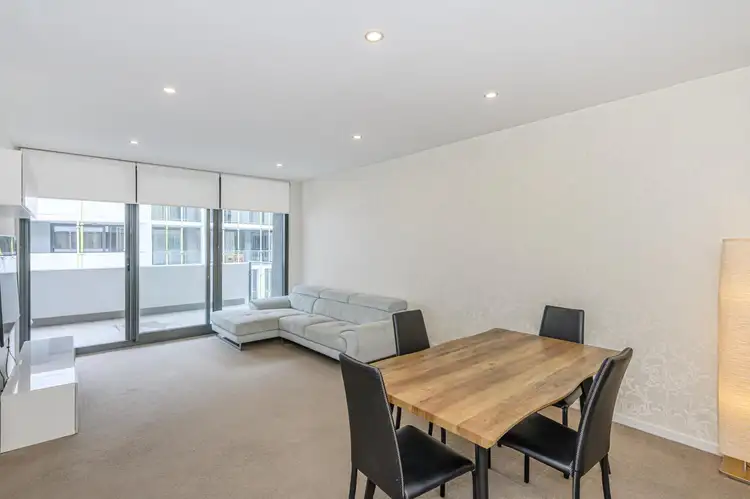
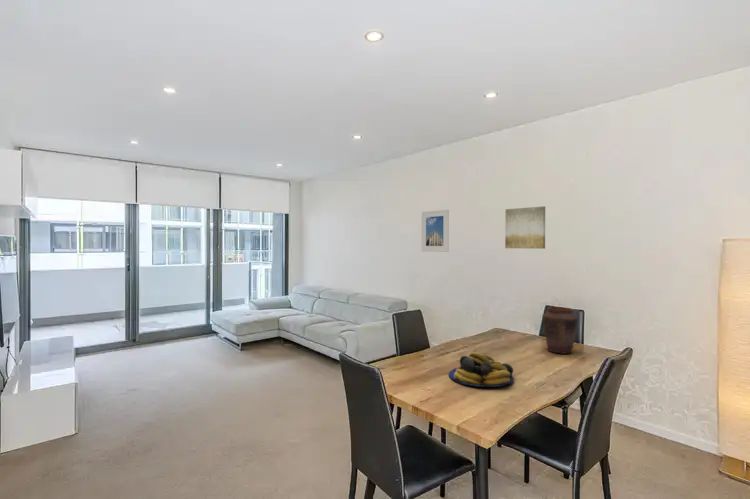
+ vase [541,306,579,355]
+ wall art [504,205,546,250]
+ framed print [421,209,450,253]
+ fruit bowl [448,351,515,388]
